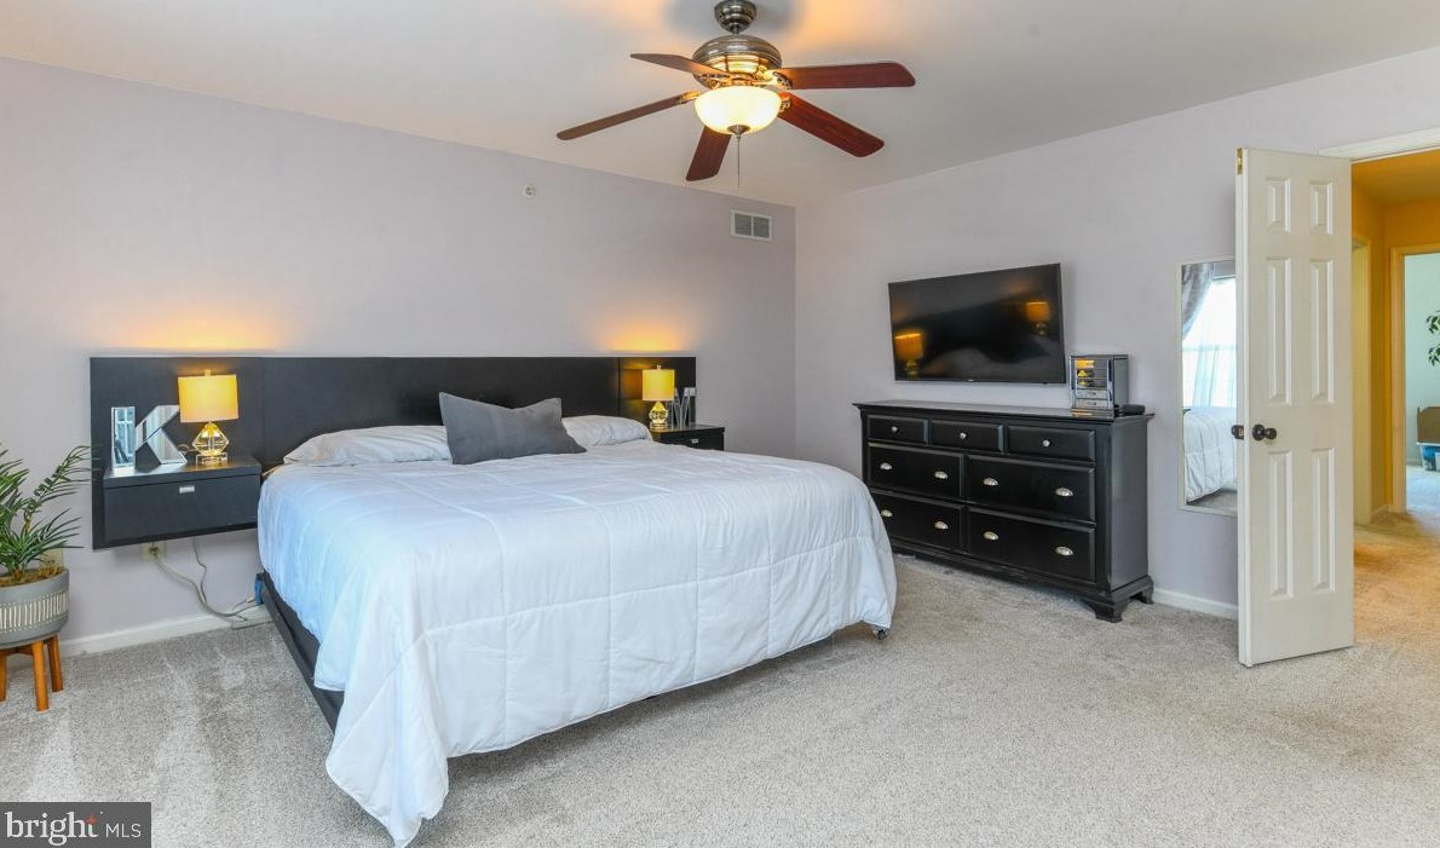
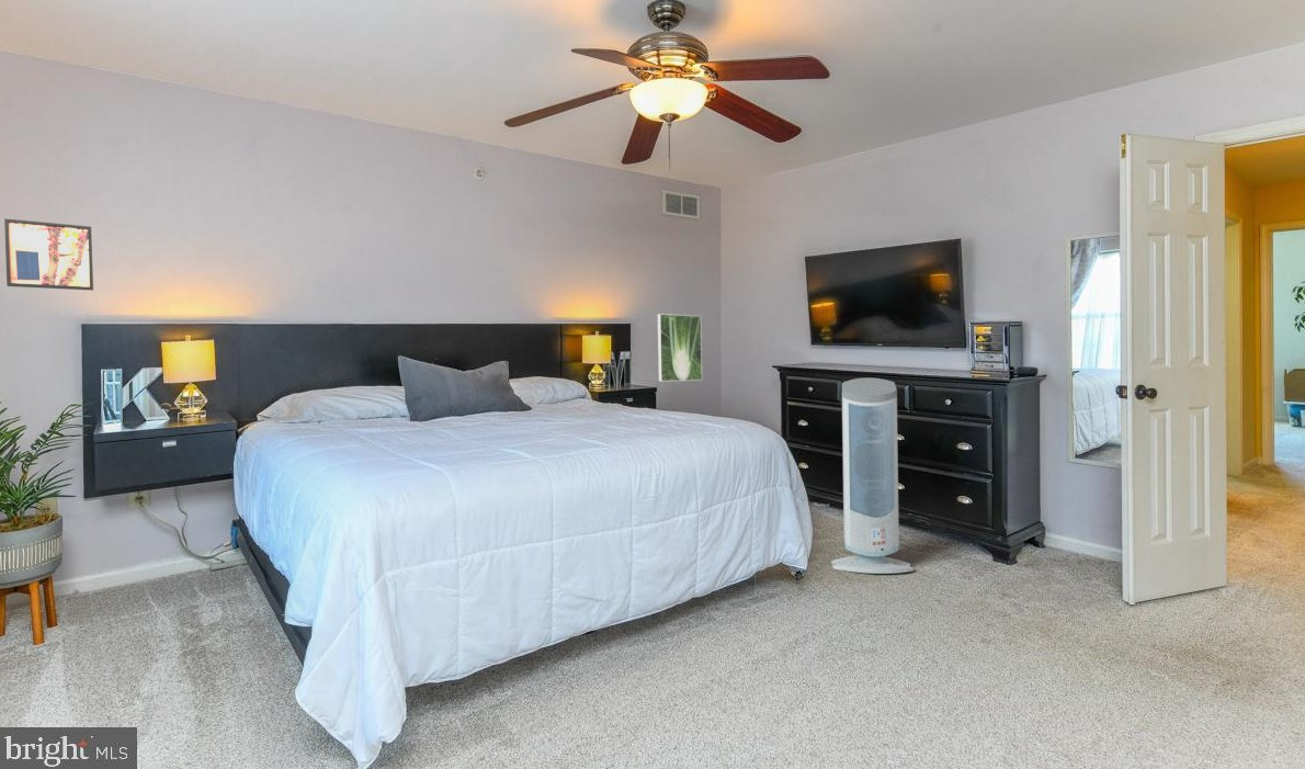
+ air purifier [830,376,915,575]
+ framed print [657,313,703,383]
+ wall art [3,217,94,292]
